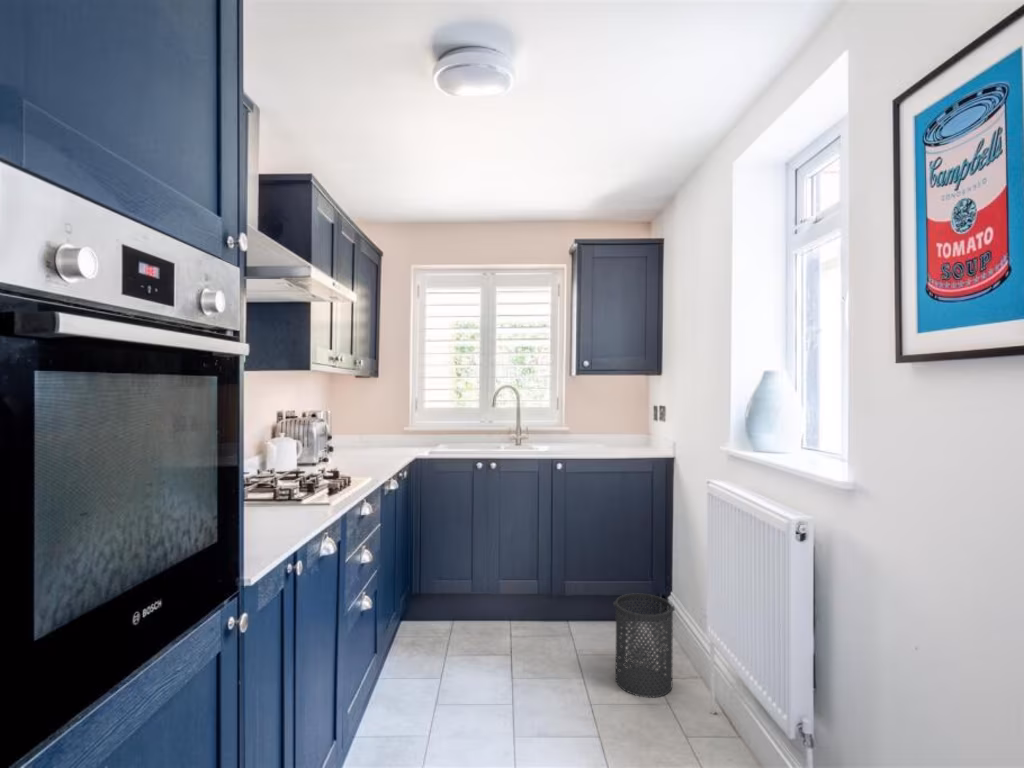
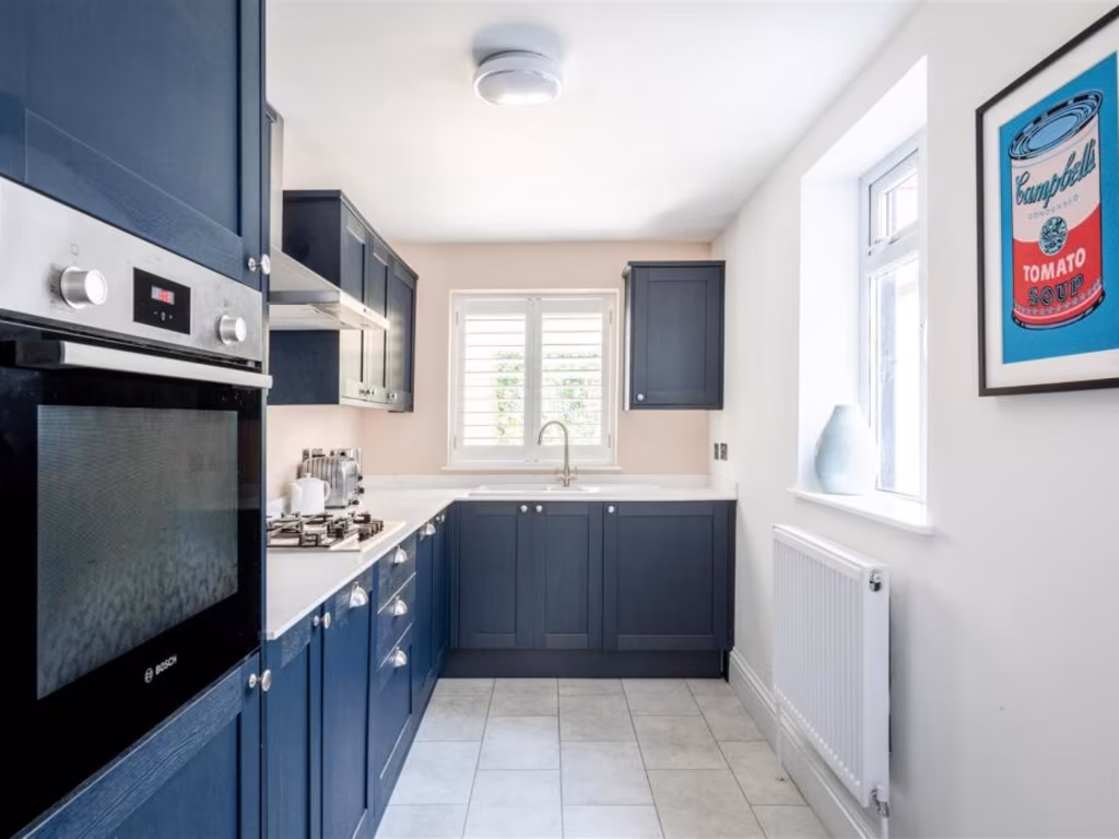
- trash can [613,593,676,699]
